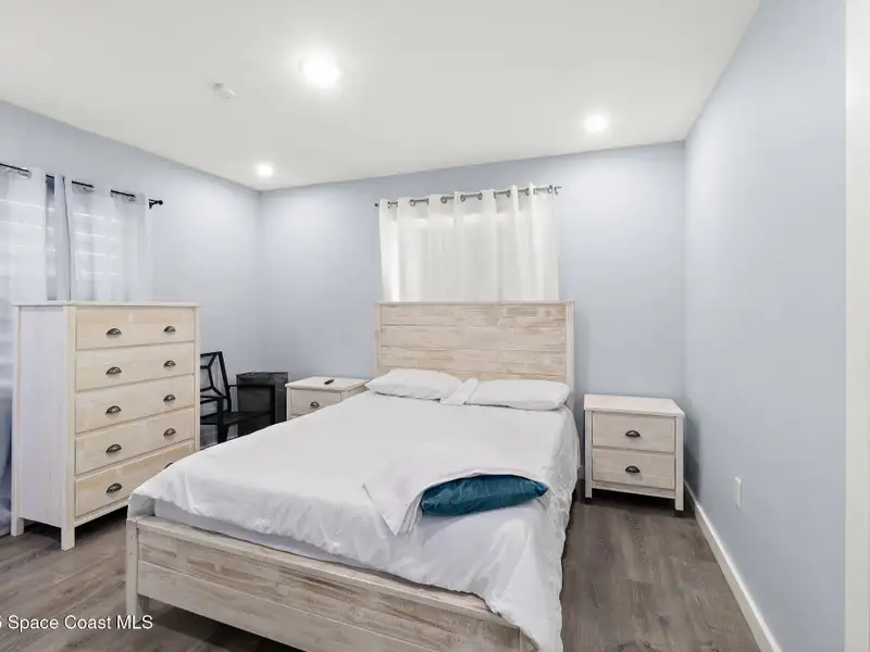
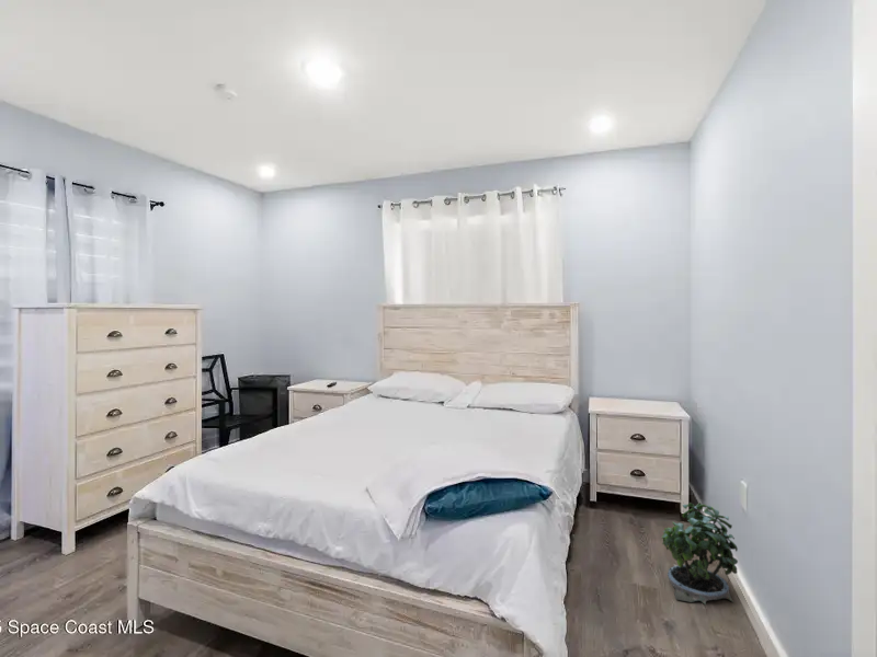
+ potted plant [661,502,739,606]
